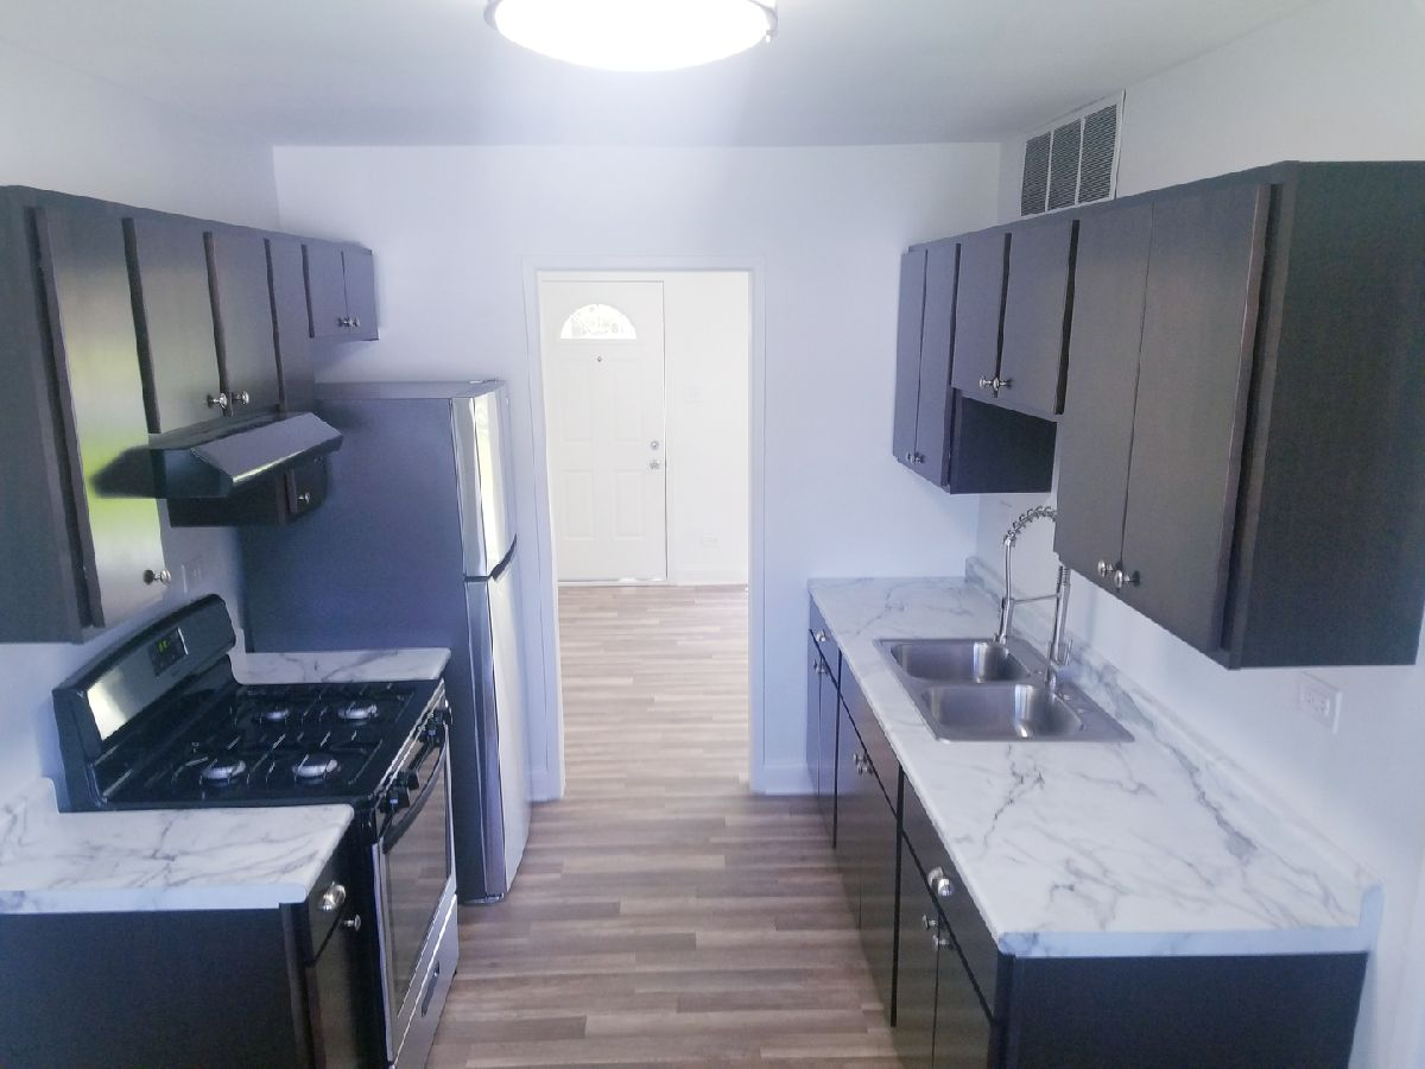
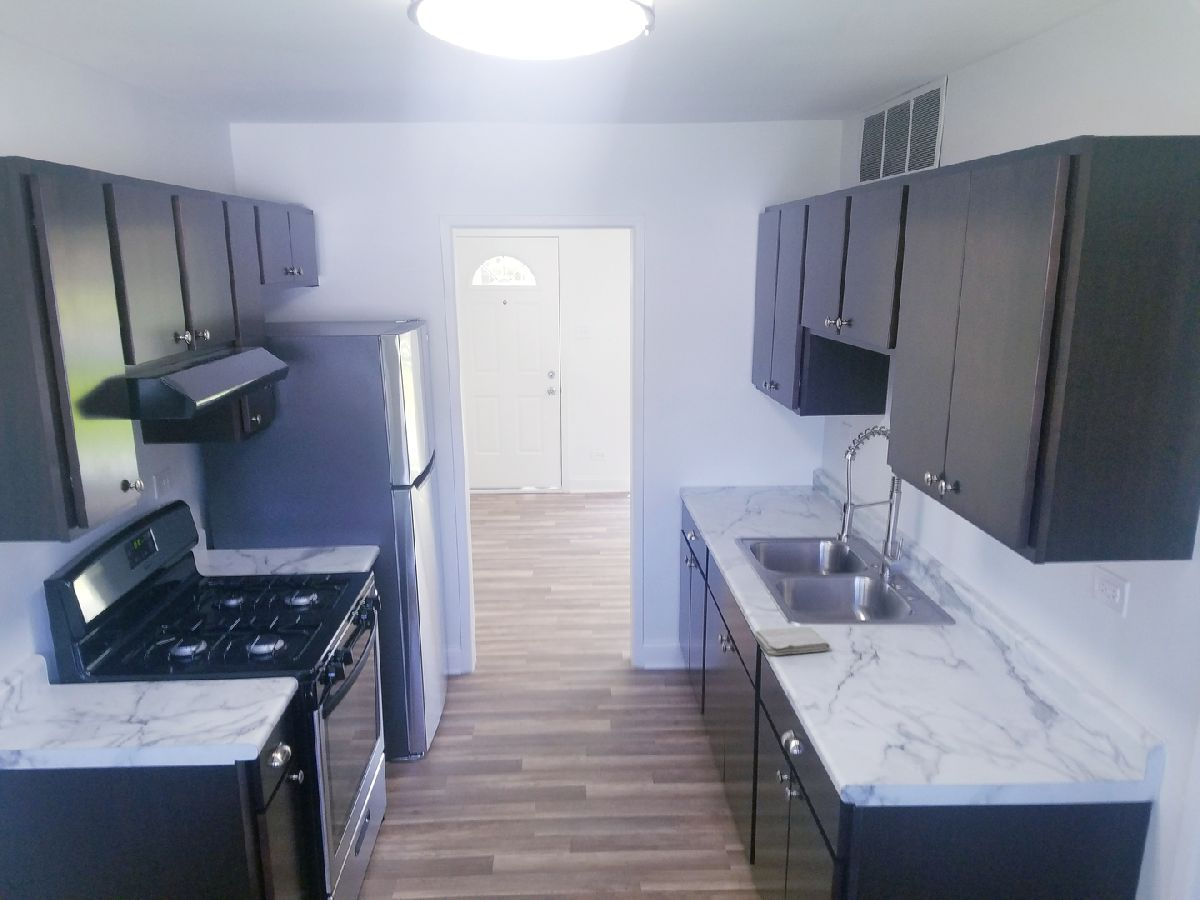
+ washcloth [754,626,831,656]
